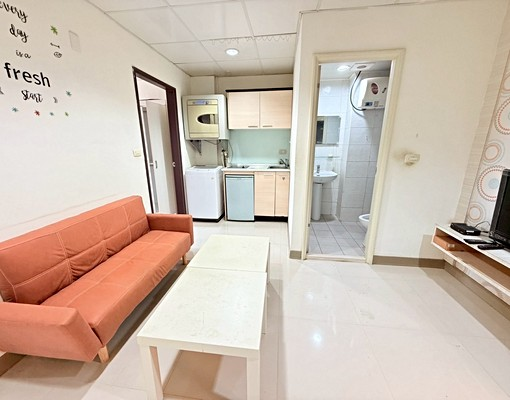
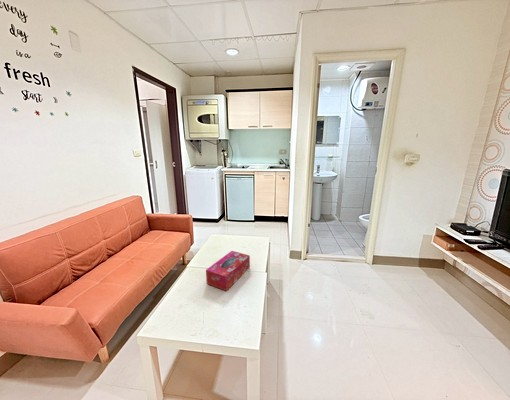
+ tissue box [205,250,251,292]
